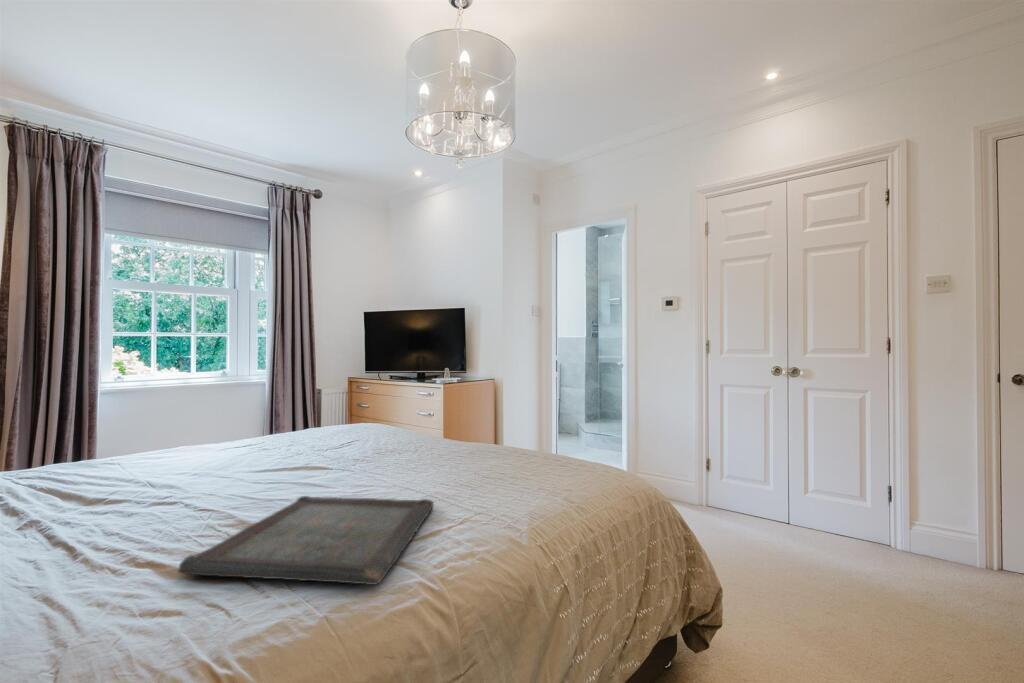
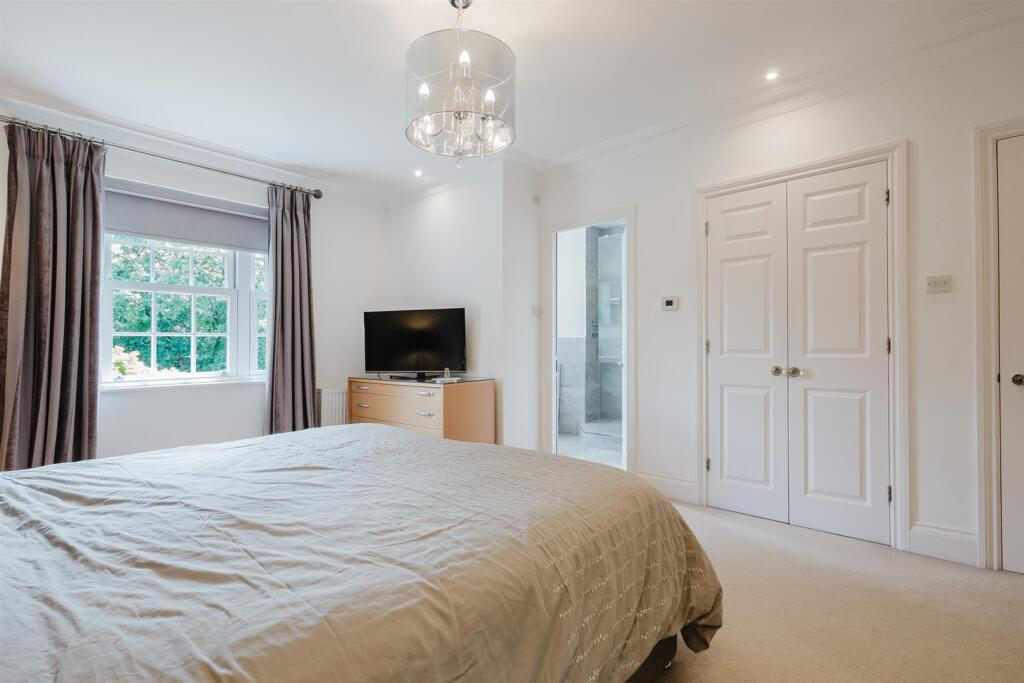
- serving tray [177,495,435,586]
